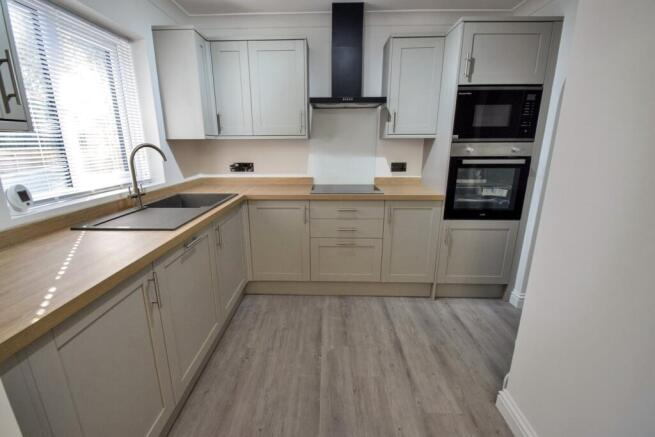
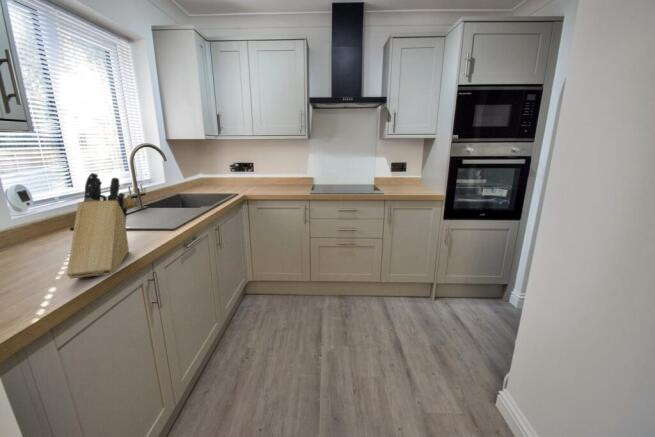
+ knife block [66,172,130,280]
